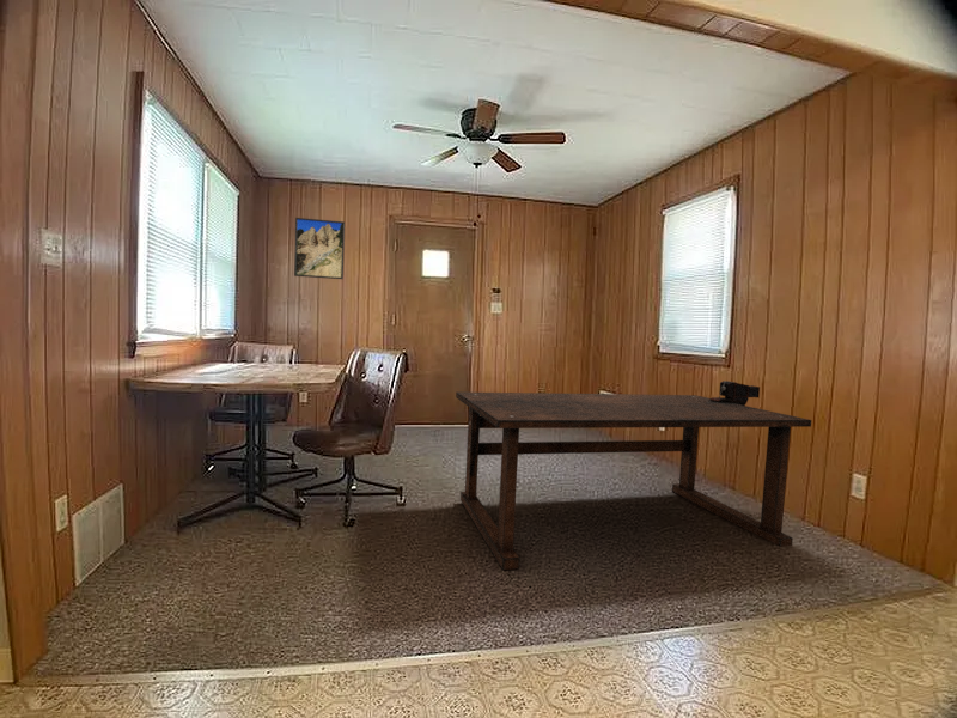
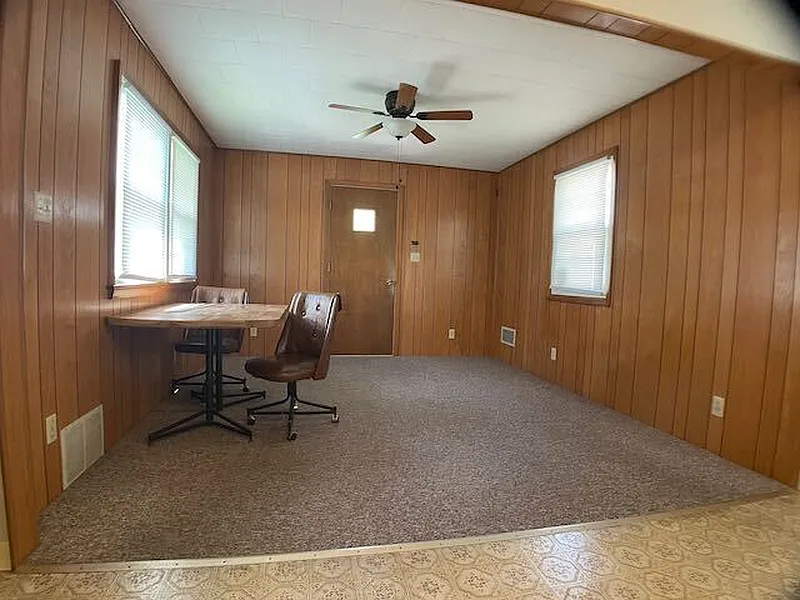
- dining table [455,379,812,571]
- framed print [293,217,346,280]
